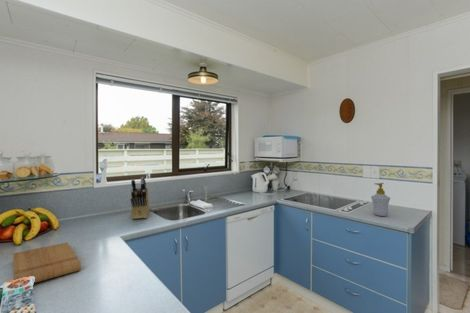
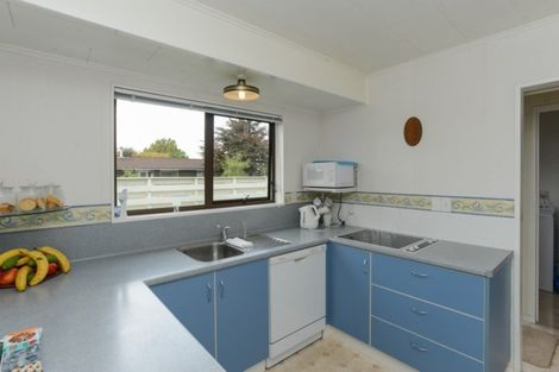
- knife block [129,176,150,220]
- soap bottle [370,182,391,217]
- cutting board [12,241,82,284]
